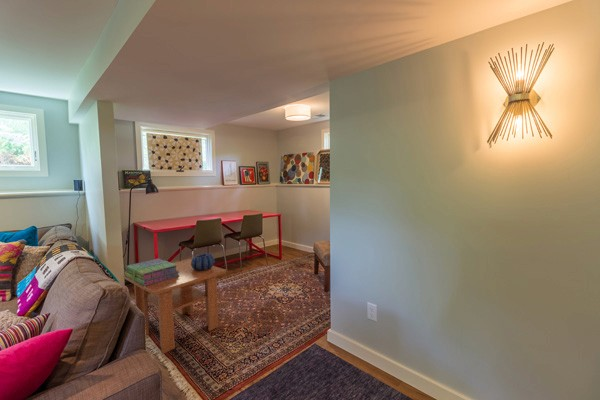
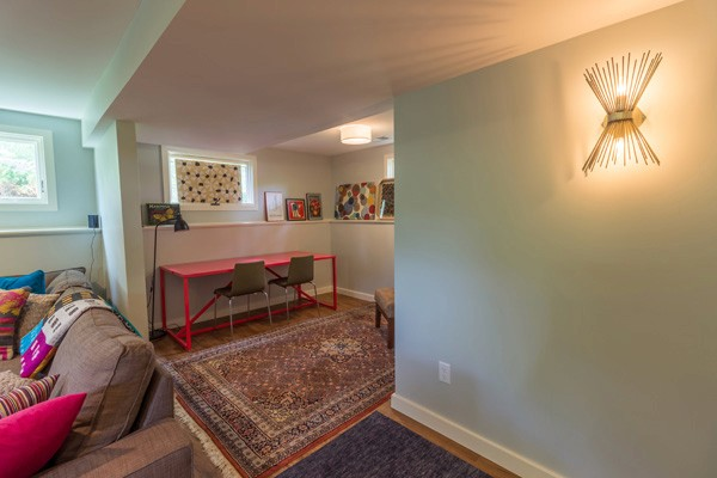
- stack of books [123,258,179,286]
- decorative bowl [191,252,216,271]
- coffee table [122,258,227,355]
